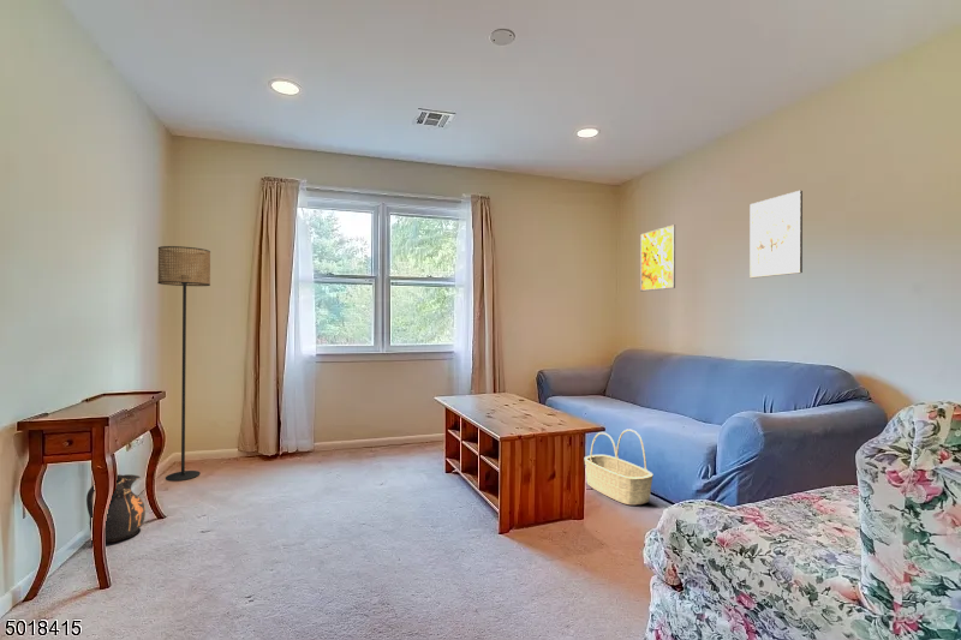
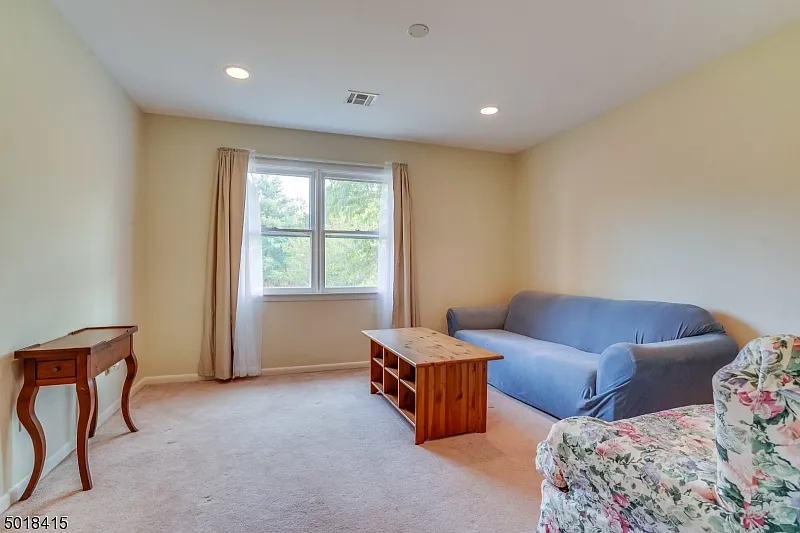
- floor lamp [156,245,211,483]
- basket [584,427,653,506]
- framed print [748,190,804,280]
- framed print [639,223,676,293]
- ceramic jug [85,473,147,544]
